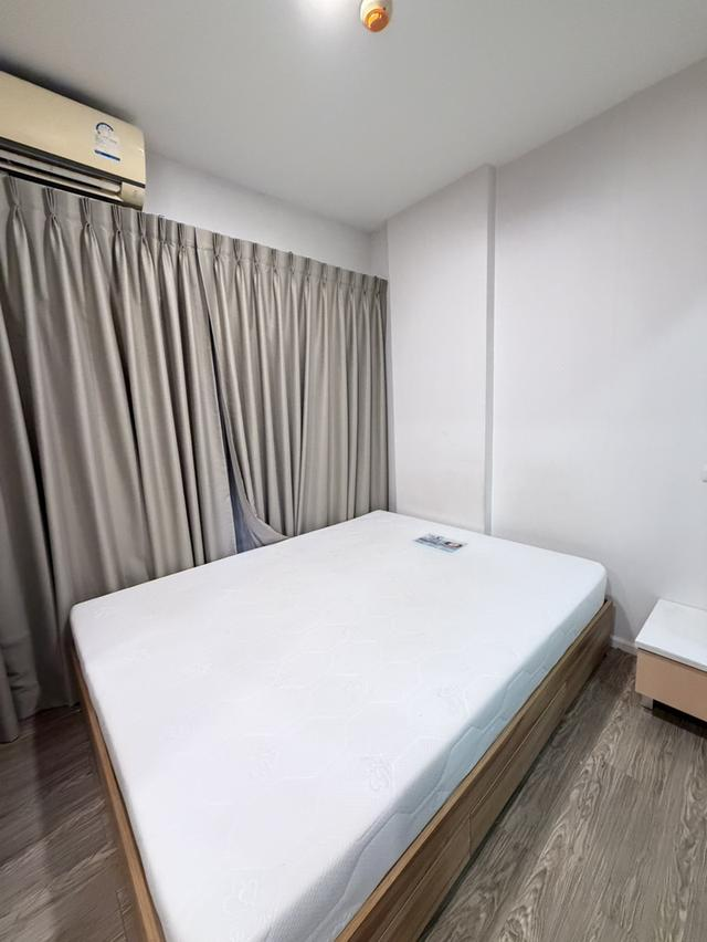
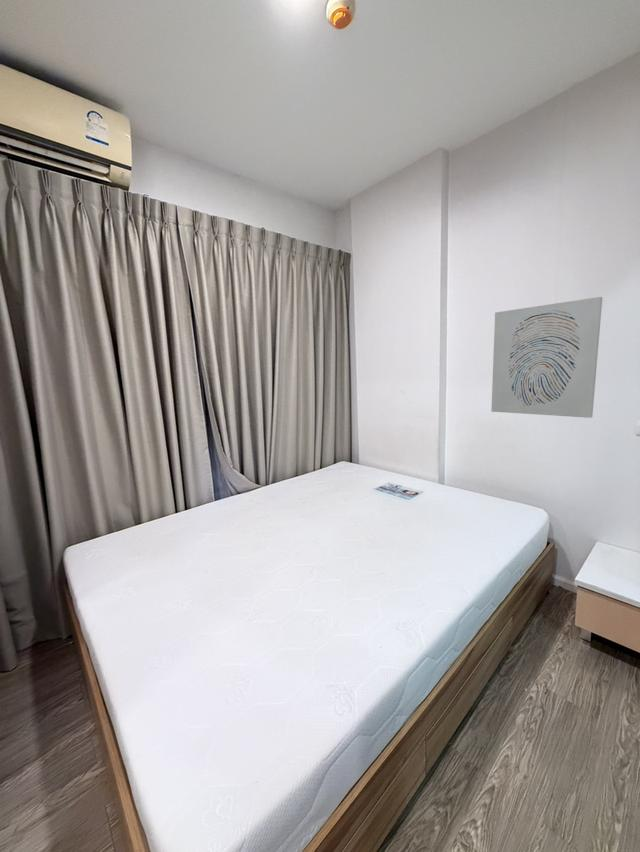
+ wall art [490,296,603,419]
